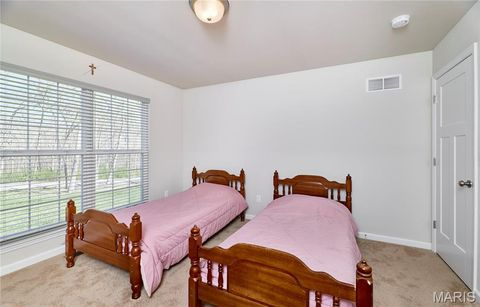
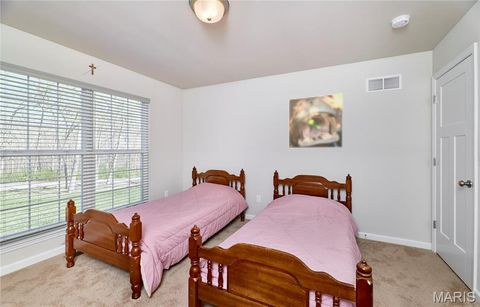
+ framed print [288,92,344,149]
